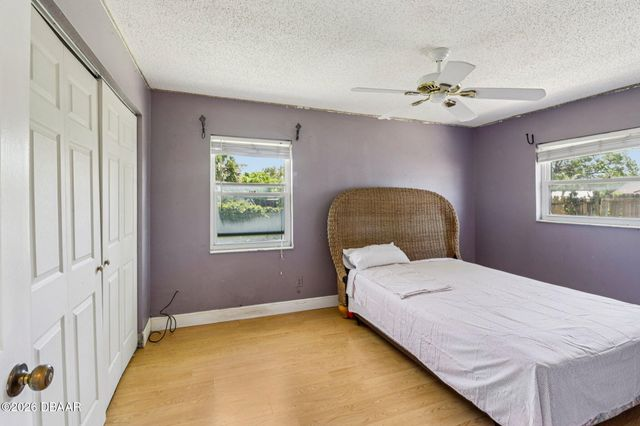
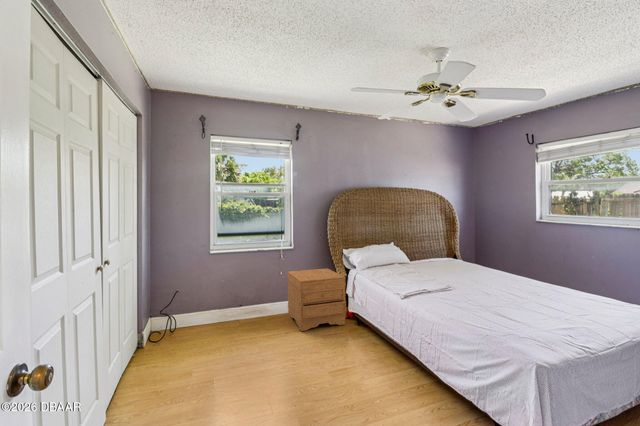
+ nightstand [286,267,347,332]
